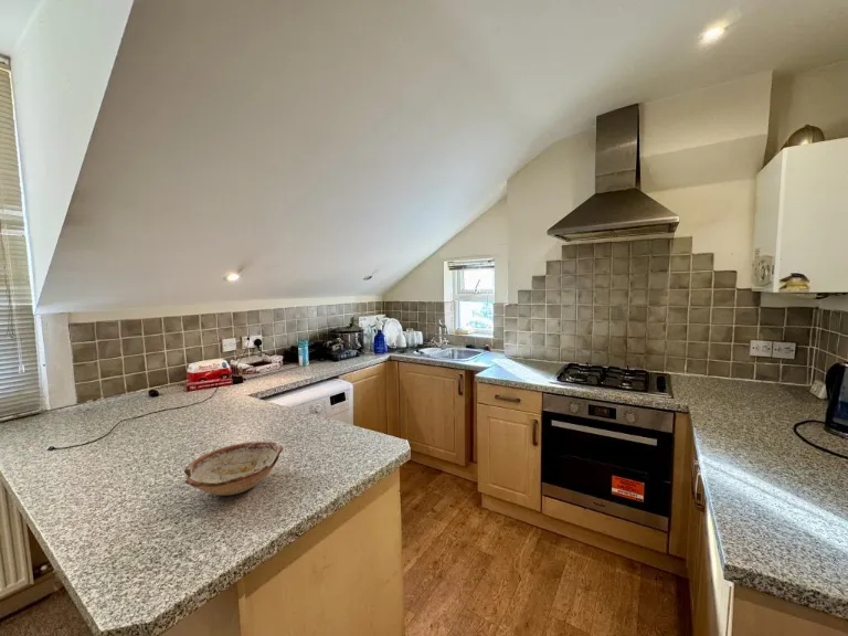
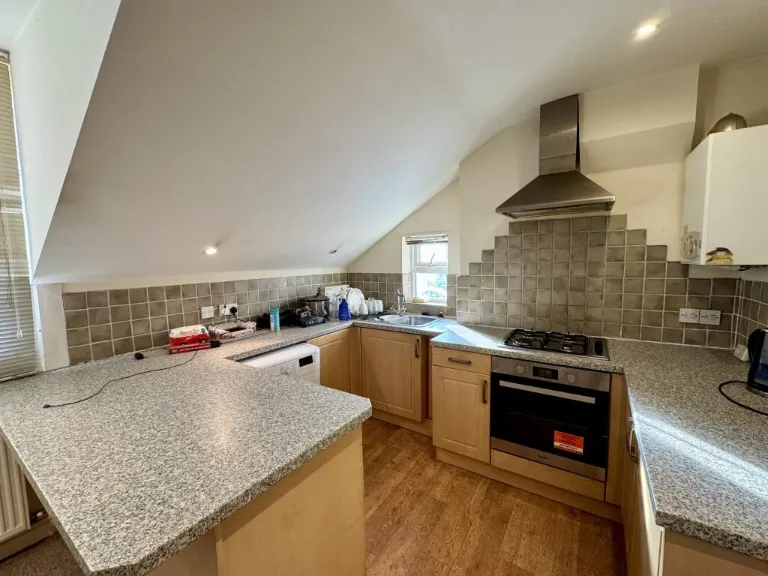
- bowl [183,441,284,497]
